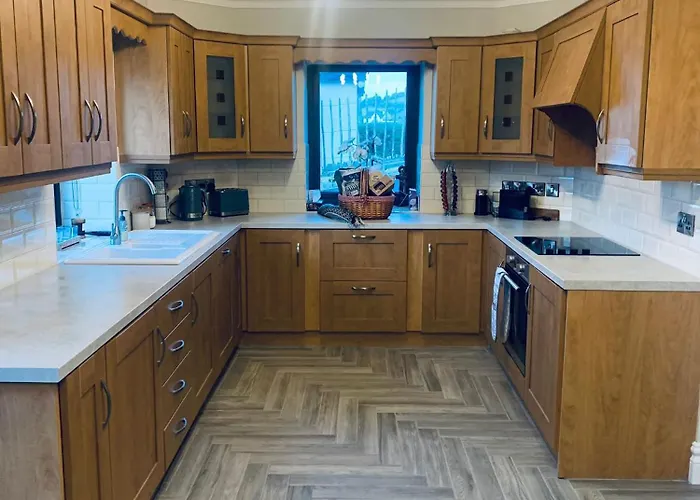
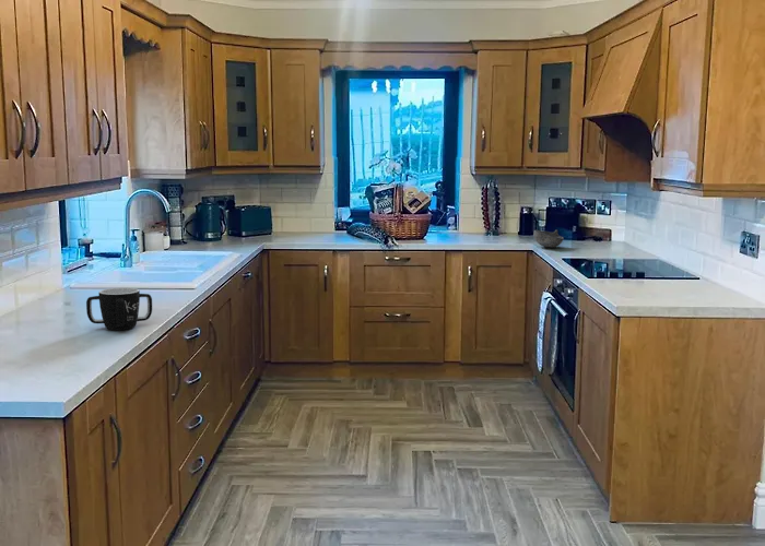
+ mug [85,286,153,331]
+ bowl [532,229,565,248]
